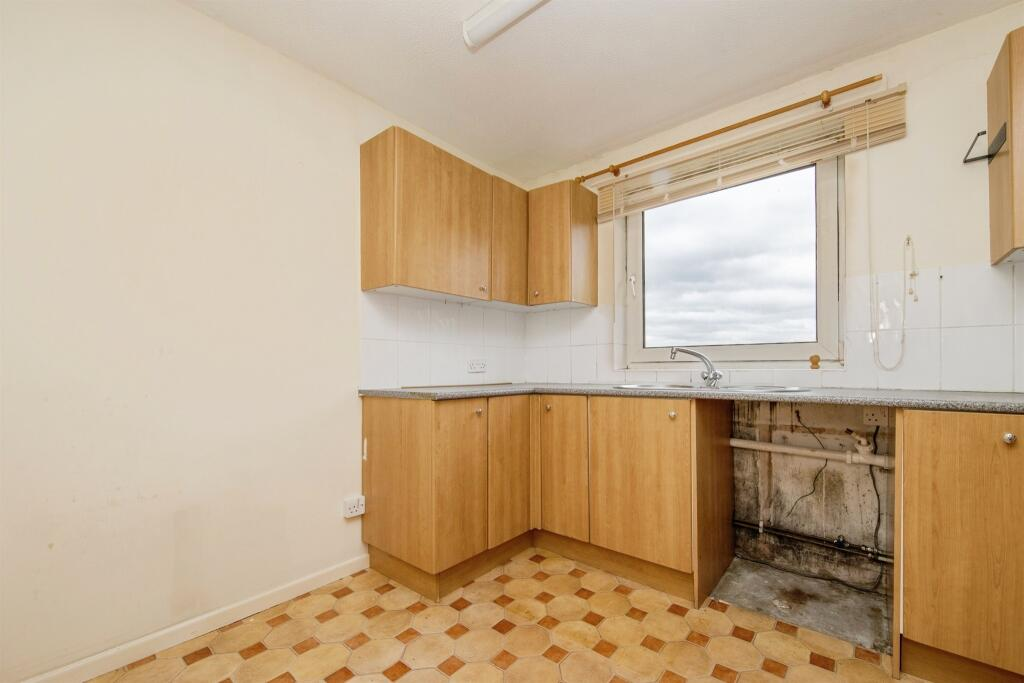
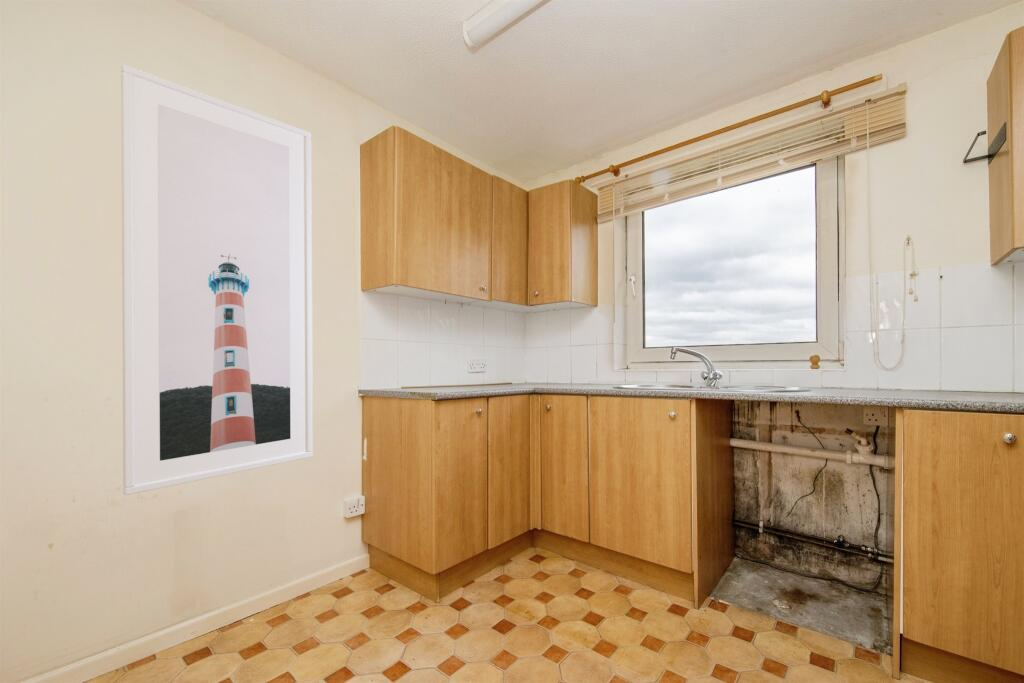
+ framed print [120,63,314,496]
